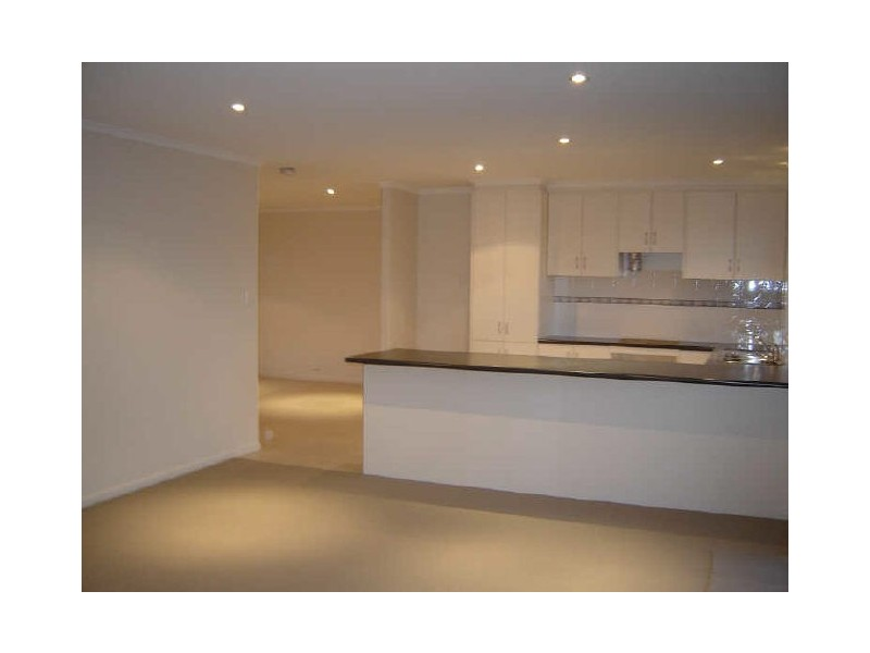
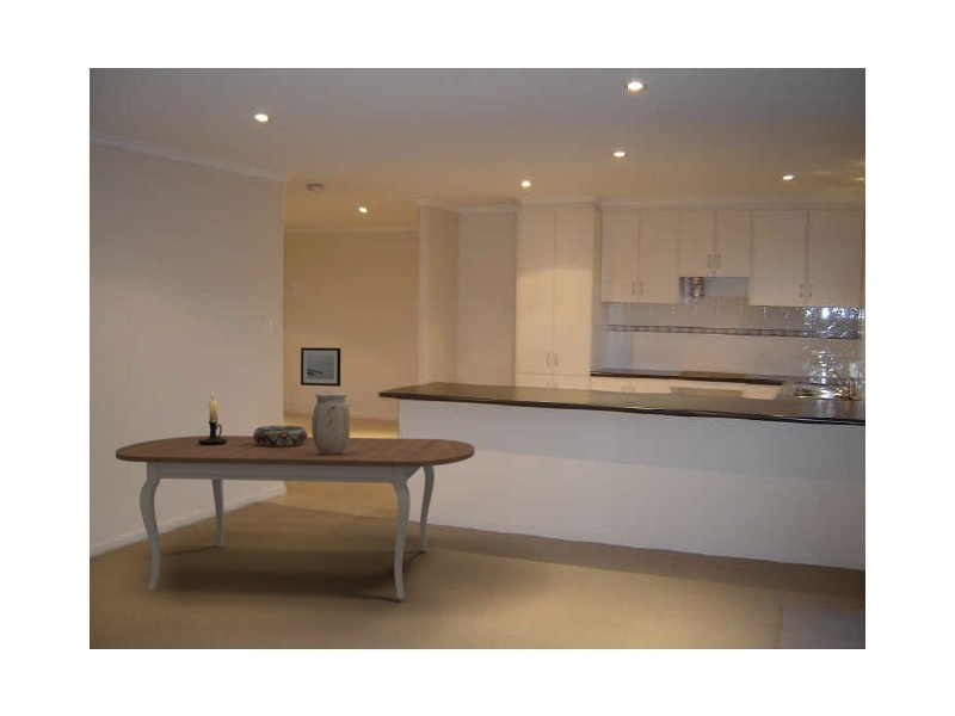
+ decorative bowl [252,425,309,446]
+ vase [310,391,351,455]
+ candle holder [198,390,228,445]
+ wall art [300,346,341,388]
+ dining table [115,434,476,599]
